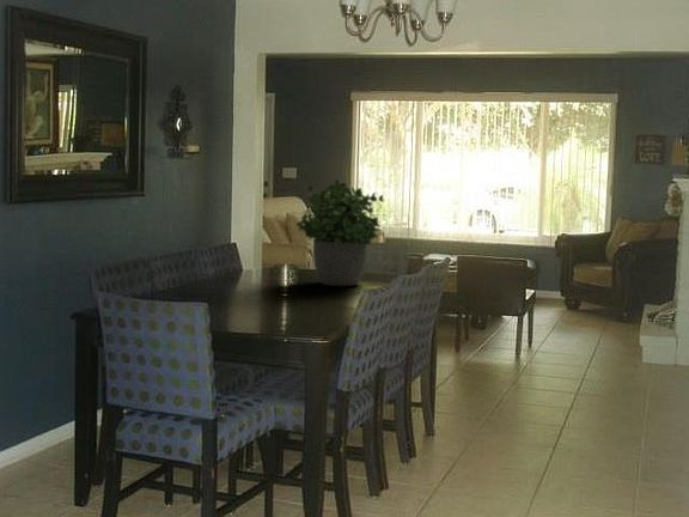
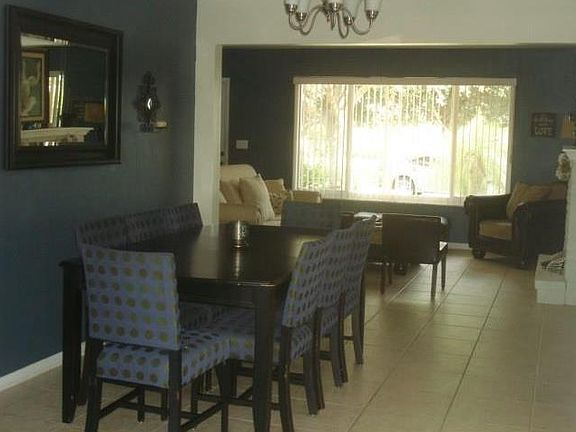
- potted plant [295,178,385,287]
